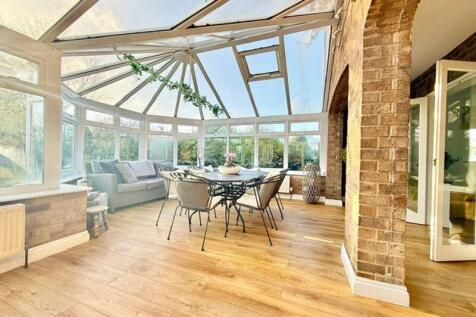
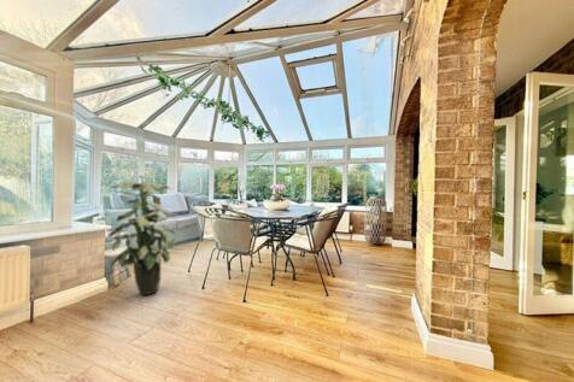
+ indoor plant [107,175,177,296]
